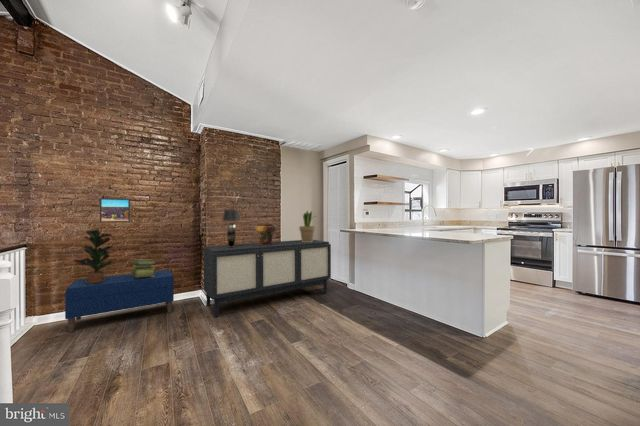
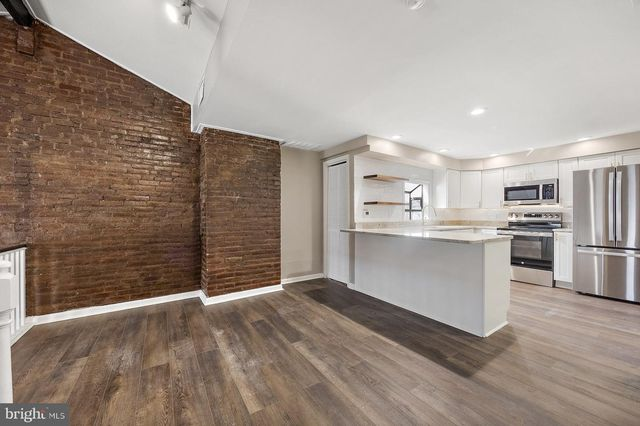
- decorative urn [254,223,277,245]
- table lamp [221,209,241,247]
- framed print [99,197,131,223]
- stack of books [130,258,157,277]
- sideboard [203,239,332,318]
- potted plant [298,209,318,242]
- bench [64,269,175,333]
- potted plant [73,228,117,284]
